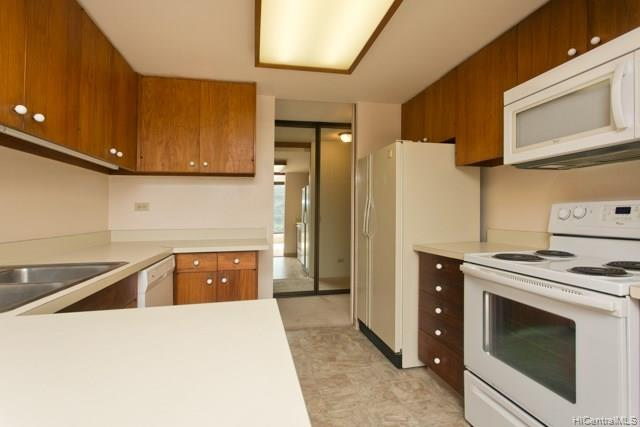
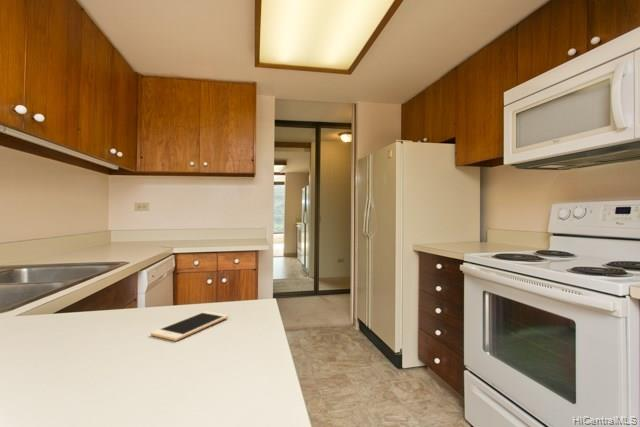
+ cell phone [150,310,229,342]
